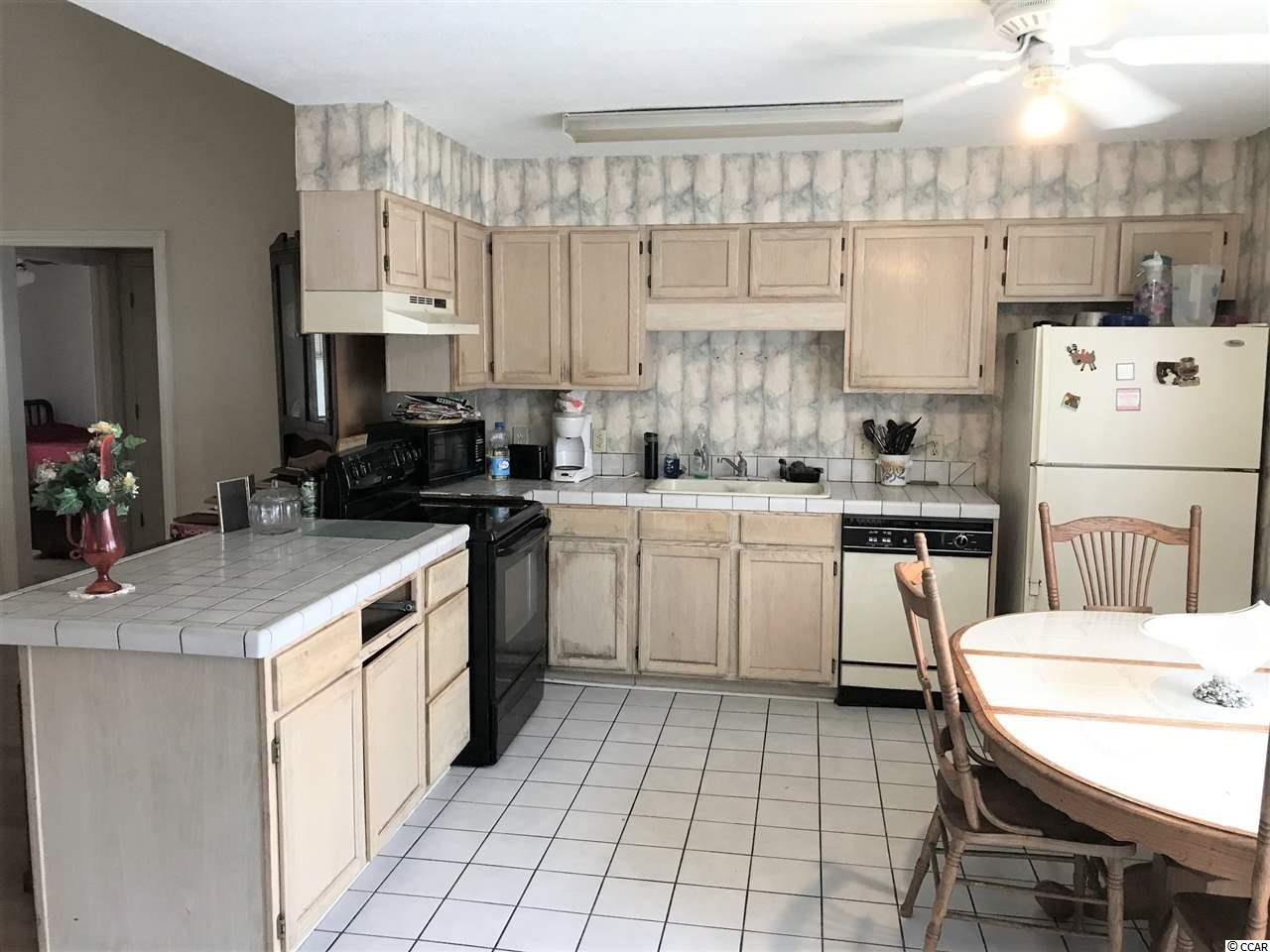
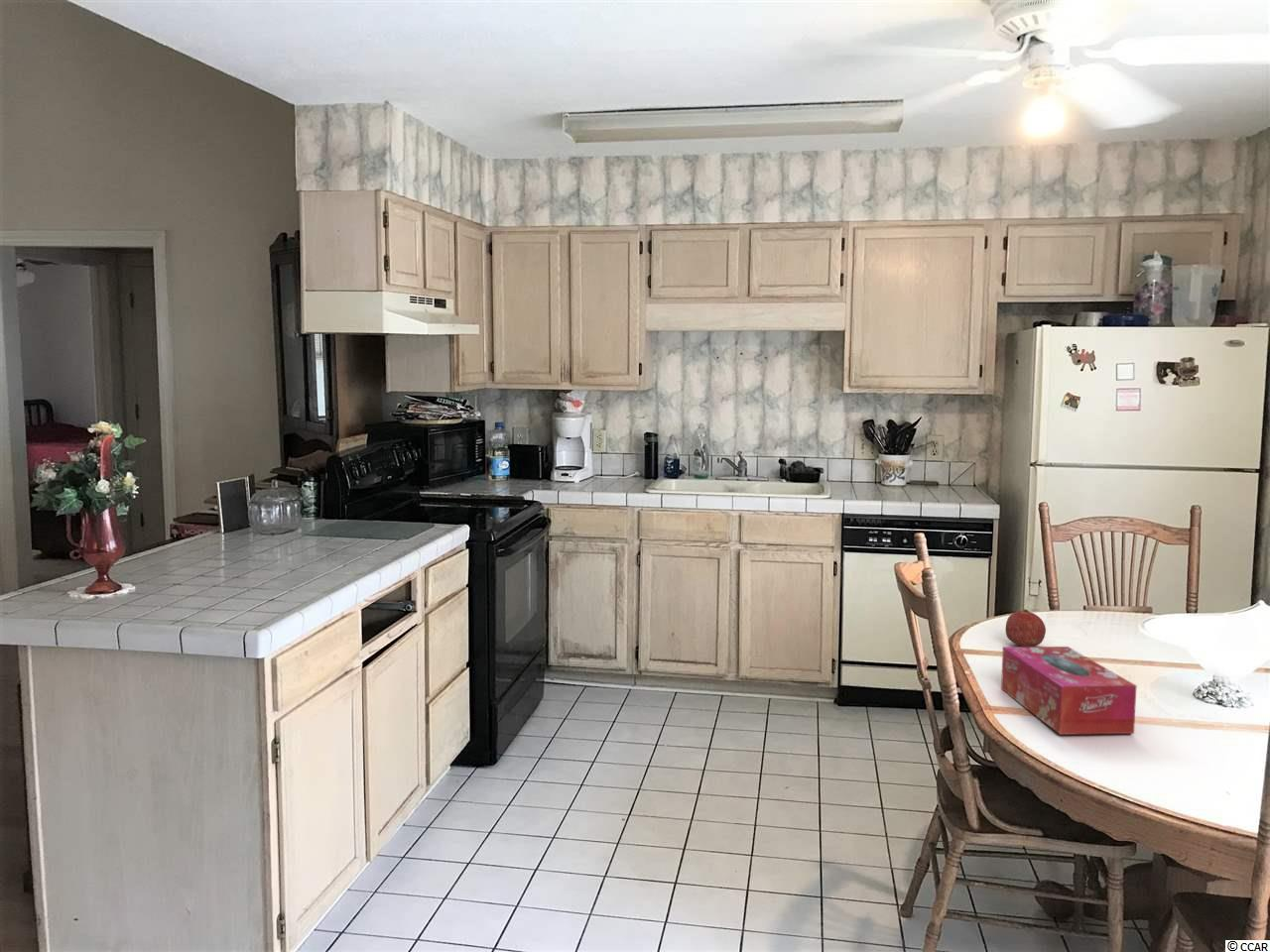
+ fruit [1005,608,1047,647]
+ tissue box [1000,646,1138,736]
